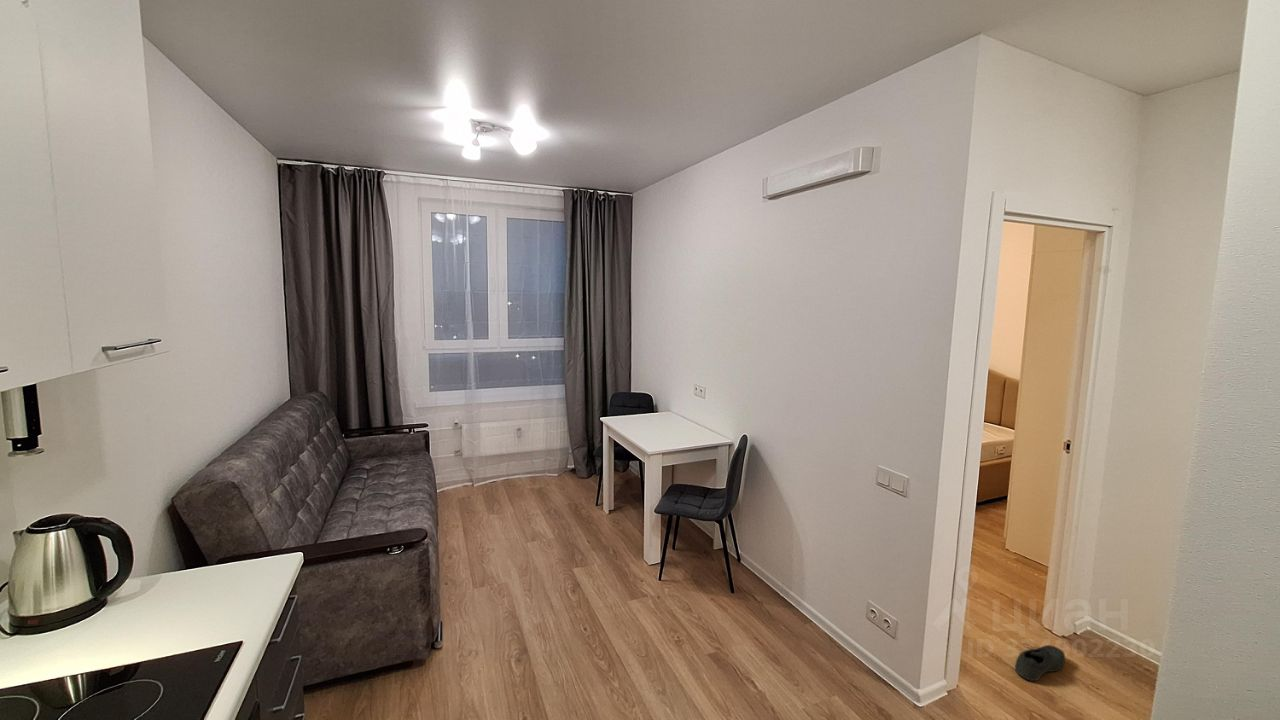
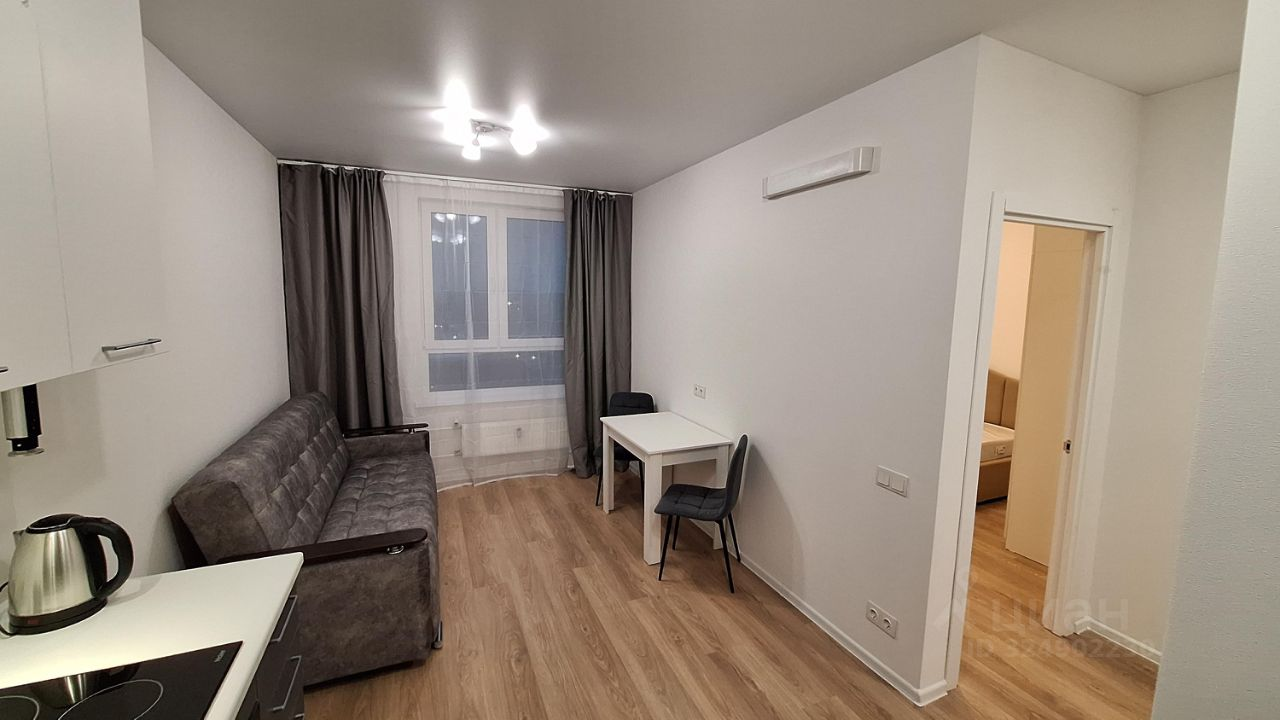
- shoe [1014,643,1066,682]
